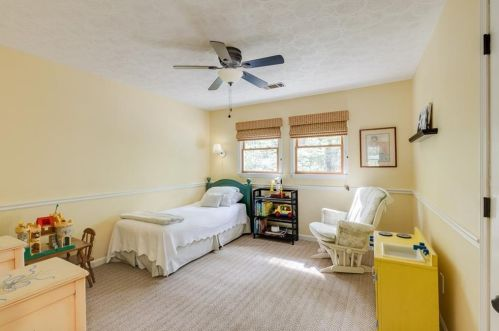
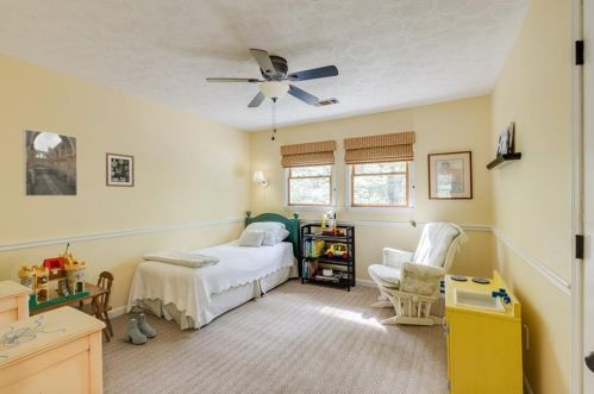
+ boots [125,311,157,345]
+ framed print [23,127,79,198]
+ wall art [105,151,136,188]
